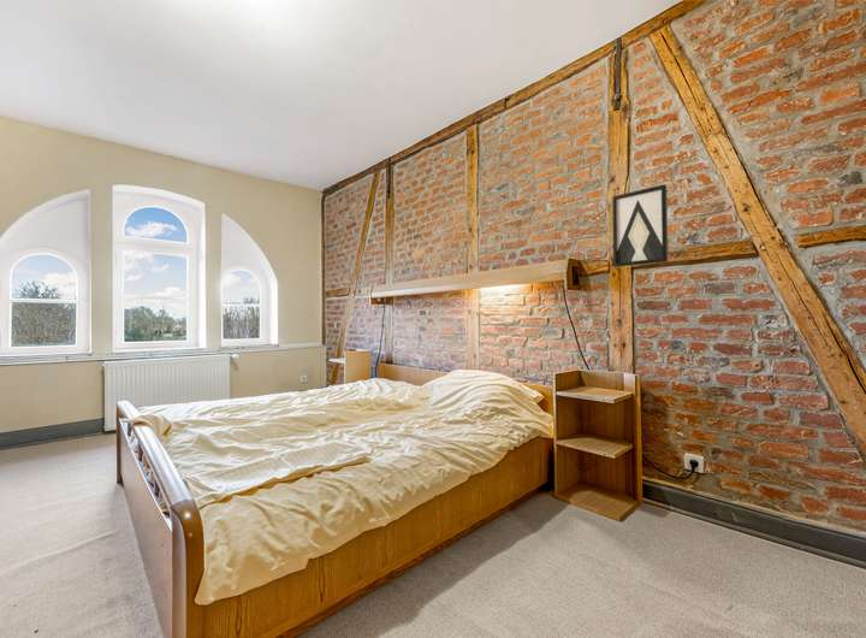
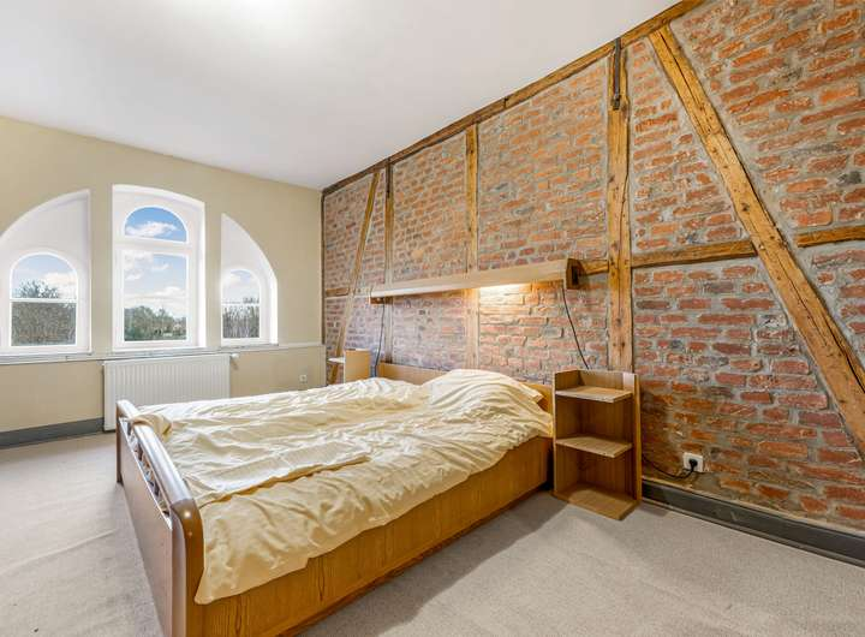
- wall art [611,183,669,268]
